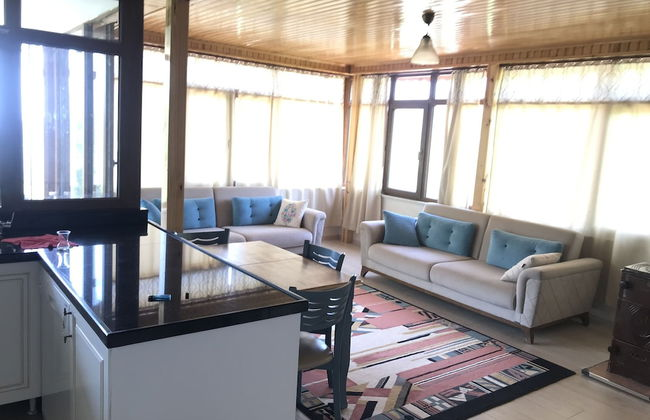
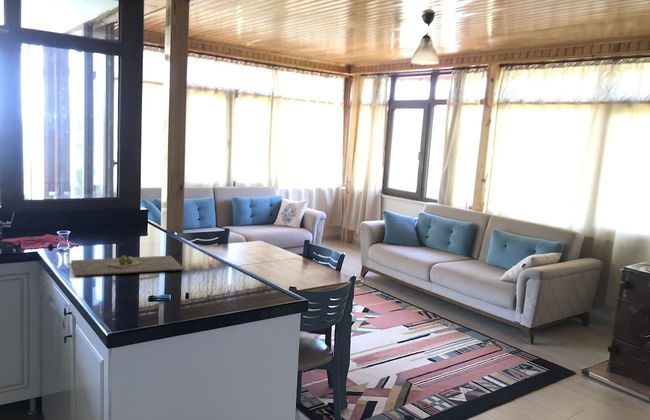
+ cutting board [70,254,185,278]
